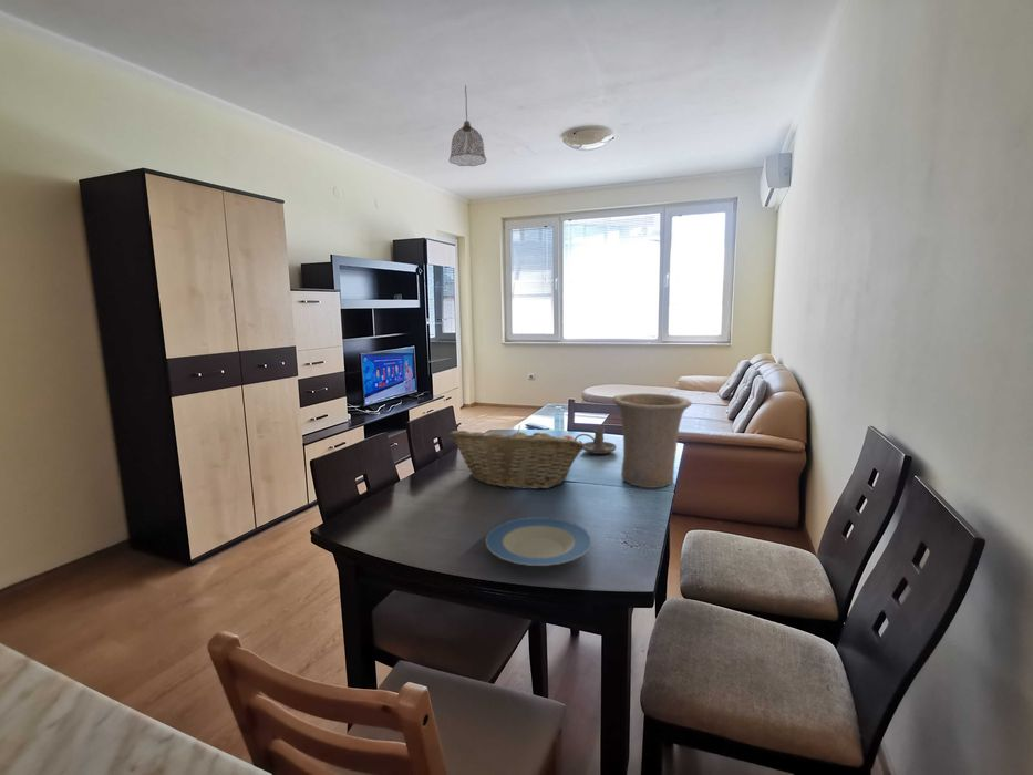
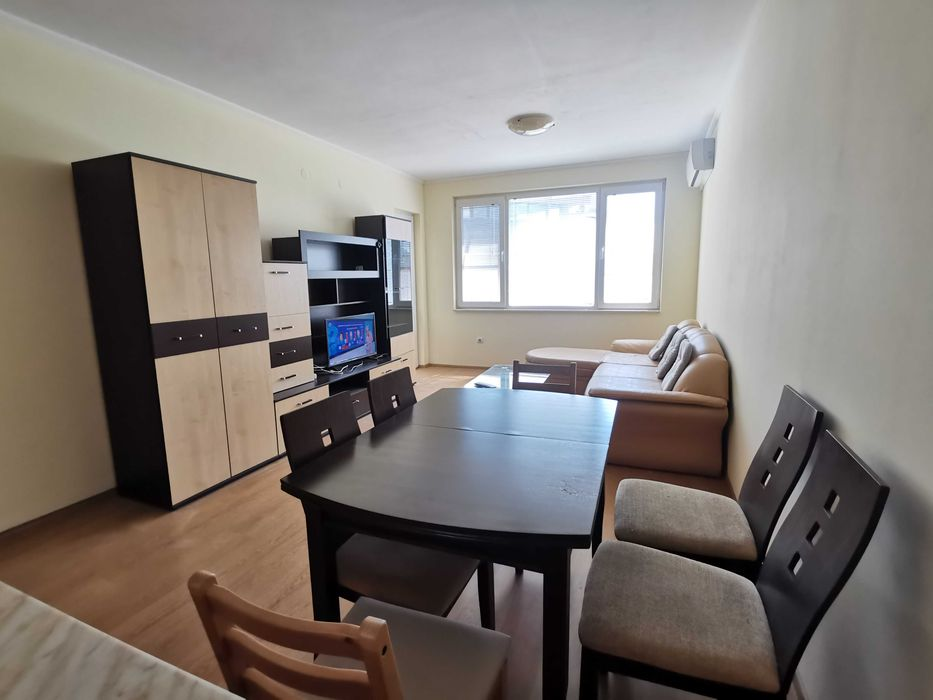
- pendant lamp [448,84,488,167]
- fruit basket [447,424,586,490]
- vase [611,392,693,489]
- plate [484,516,593,567]
- candle holder [575,427,618,455]
